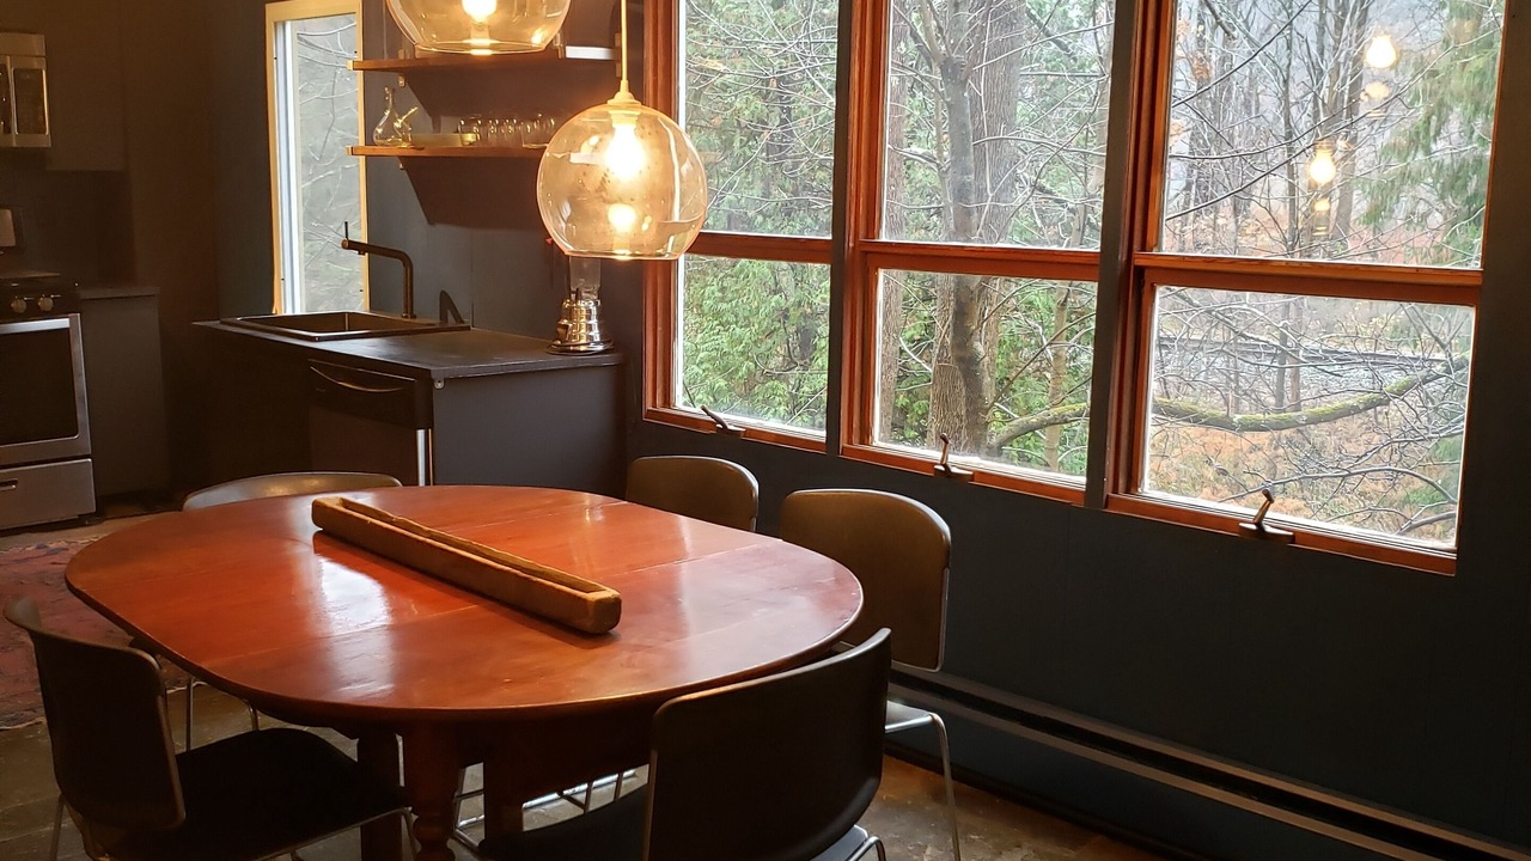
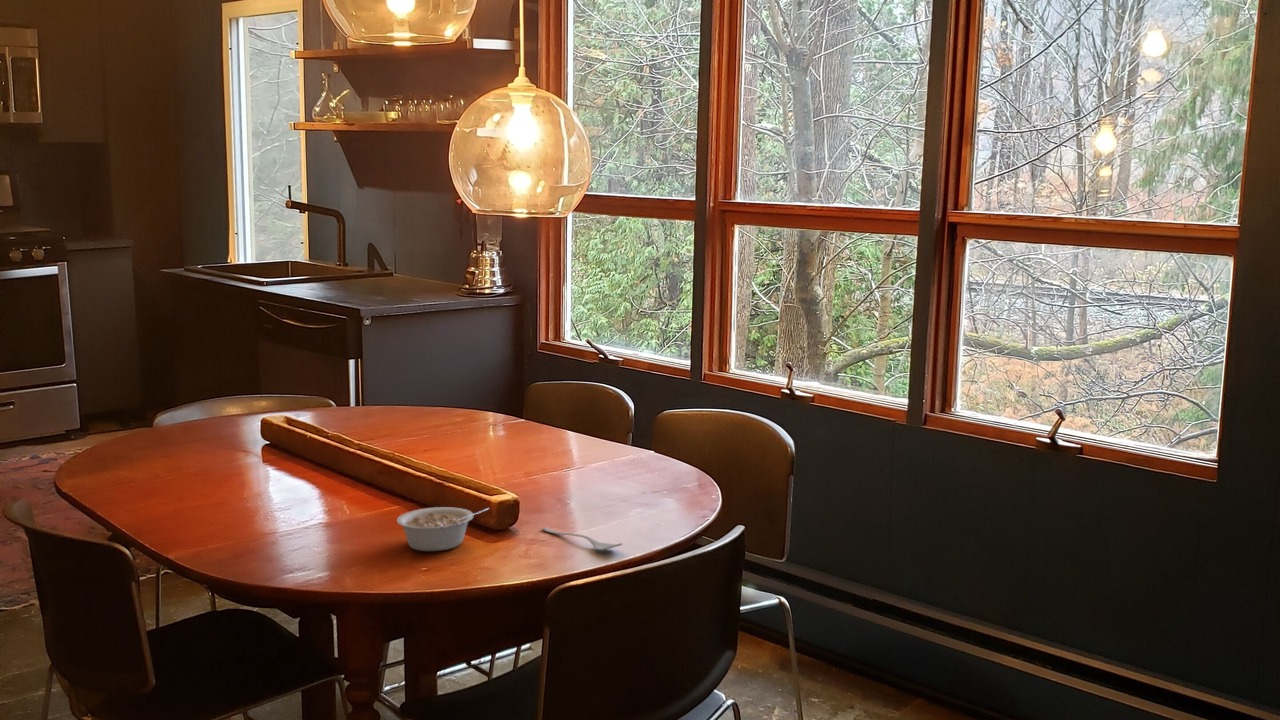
+ spoon [541,526,623,551]
+ legume [396,506,491,552]
